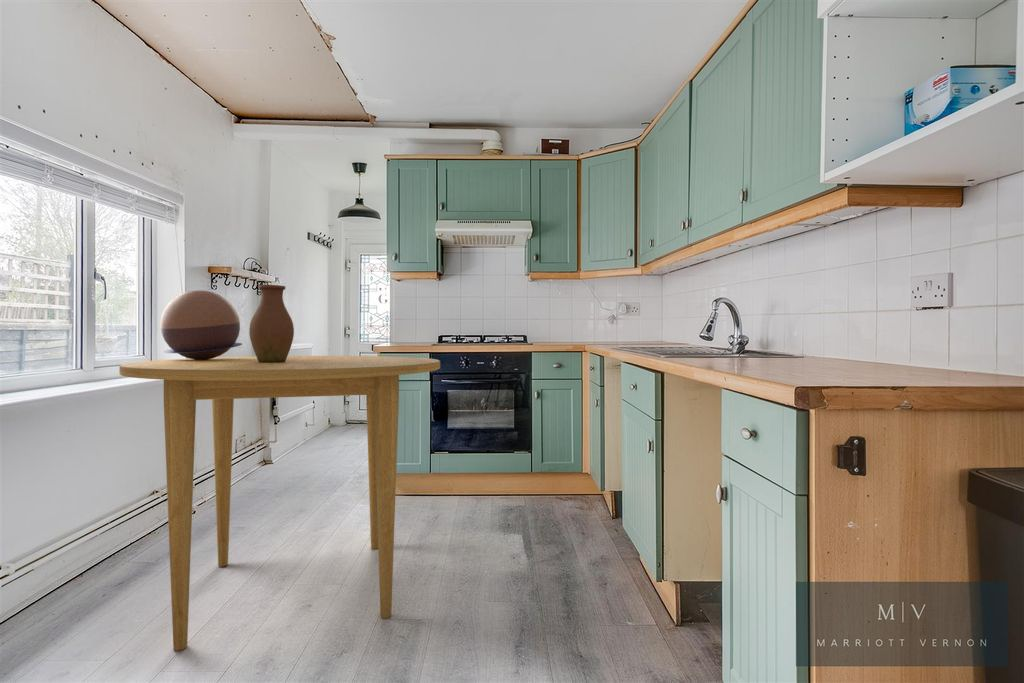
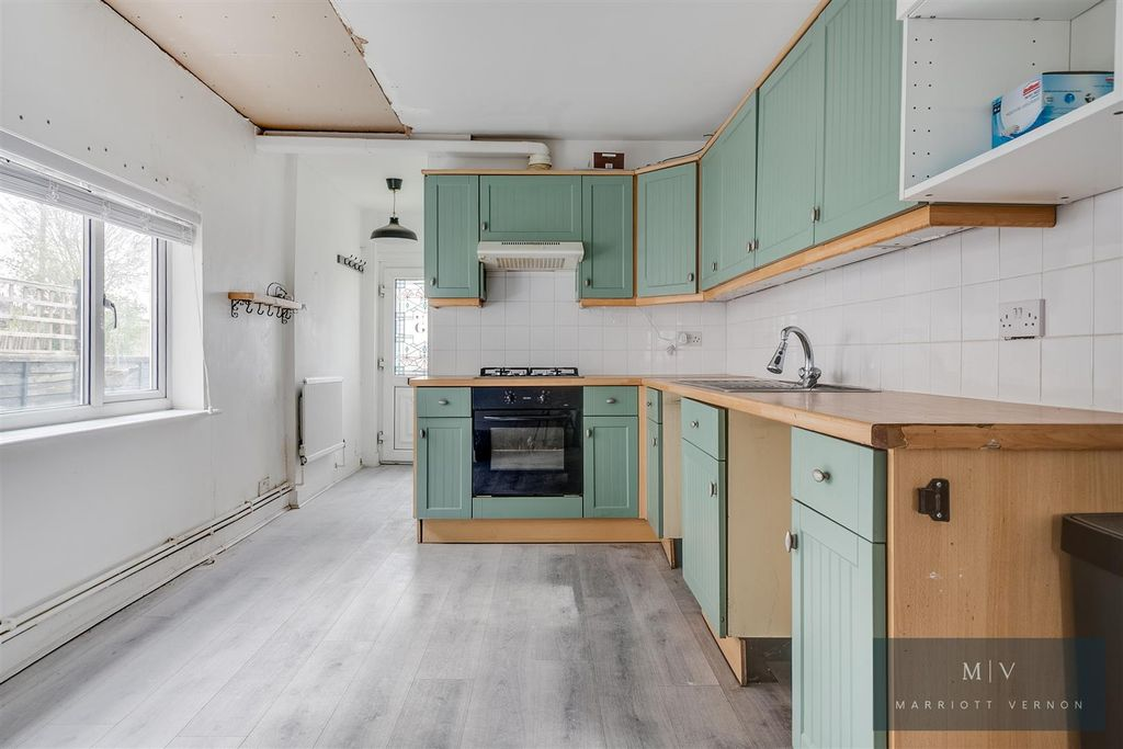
- vase [248,284,295,363]
- decorative bowl [159,289,243,360]
- dining table [118,355,441,652]
